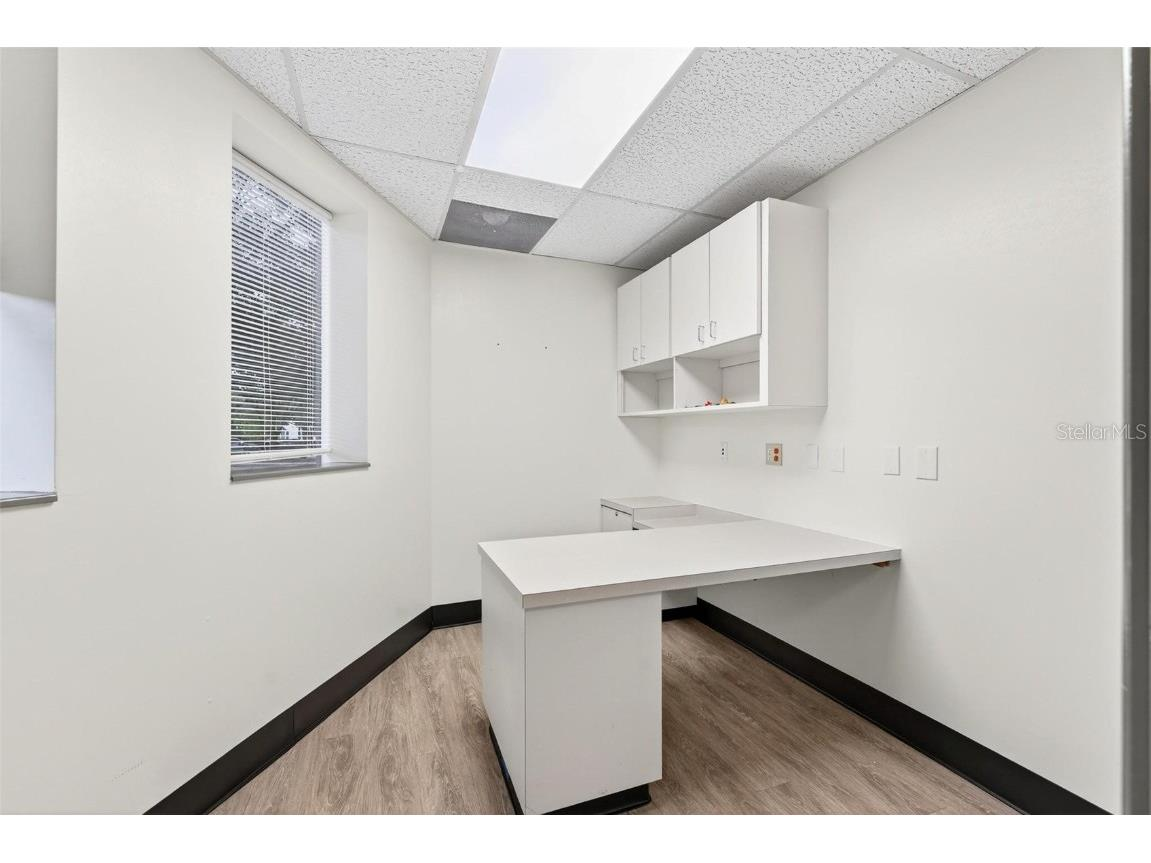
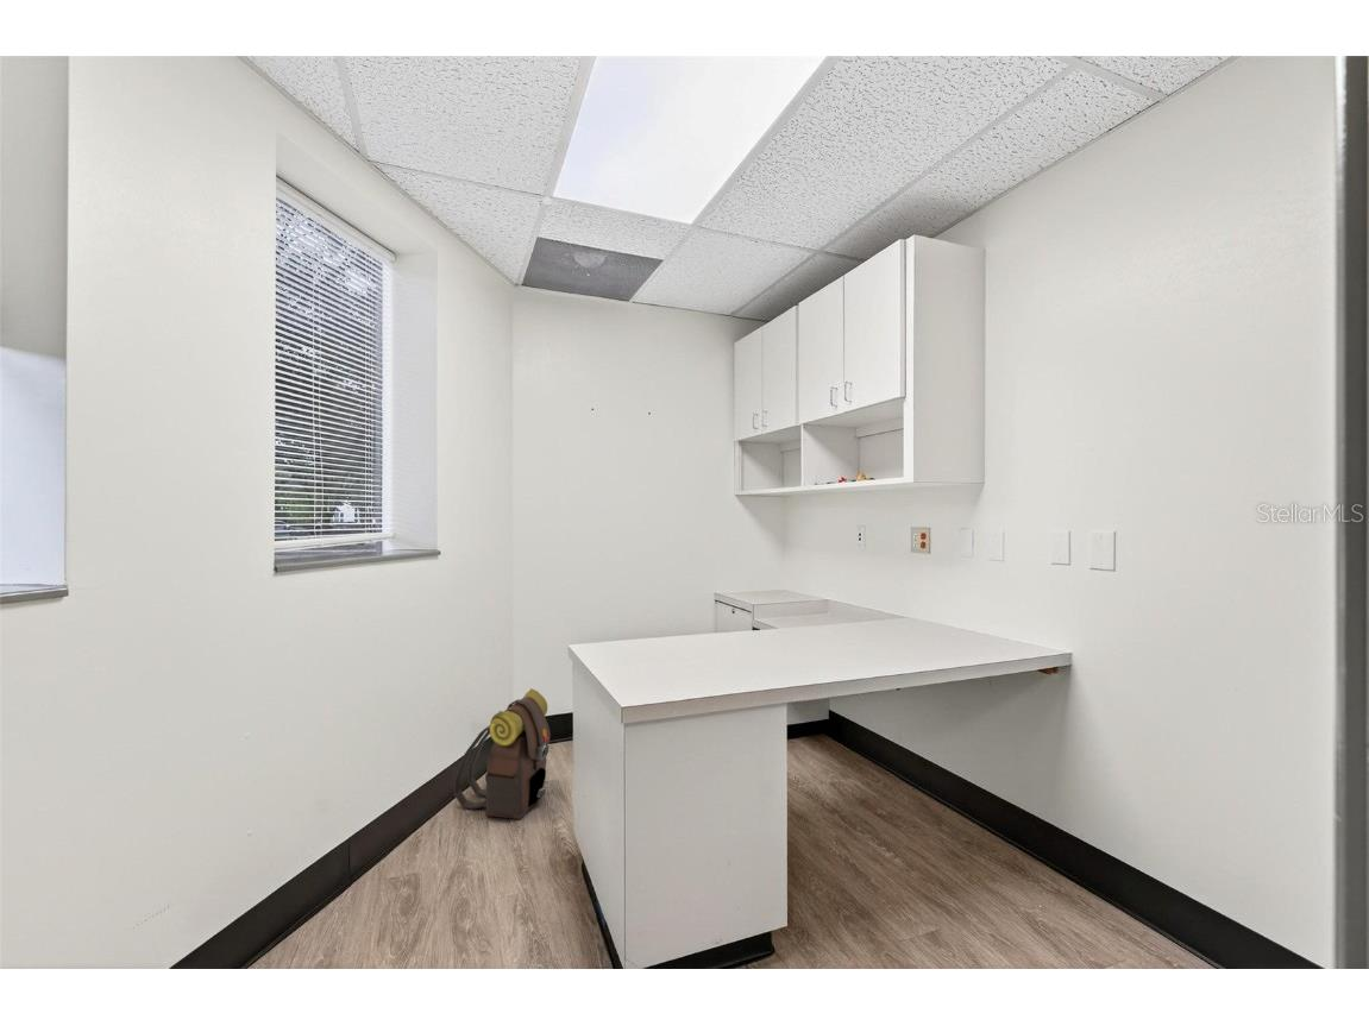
+ backpack [453,687,552,820]
